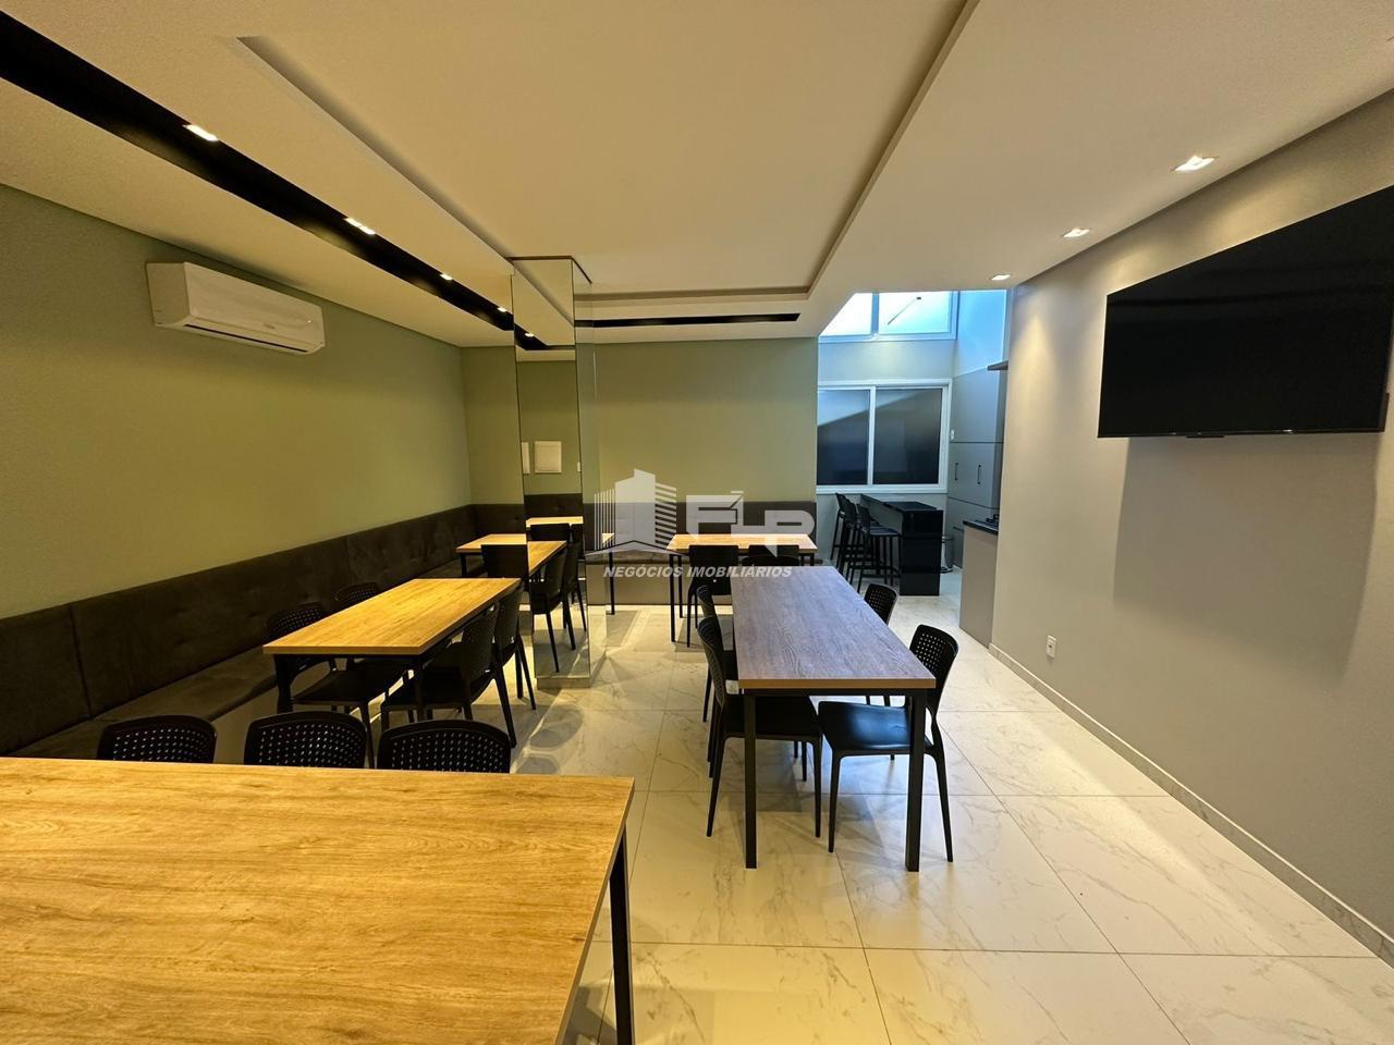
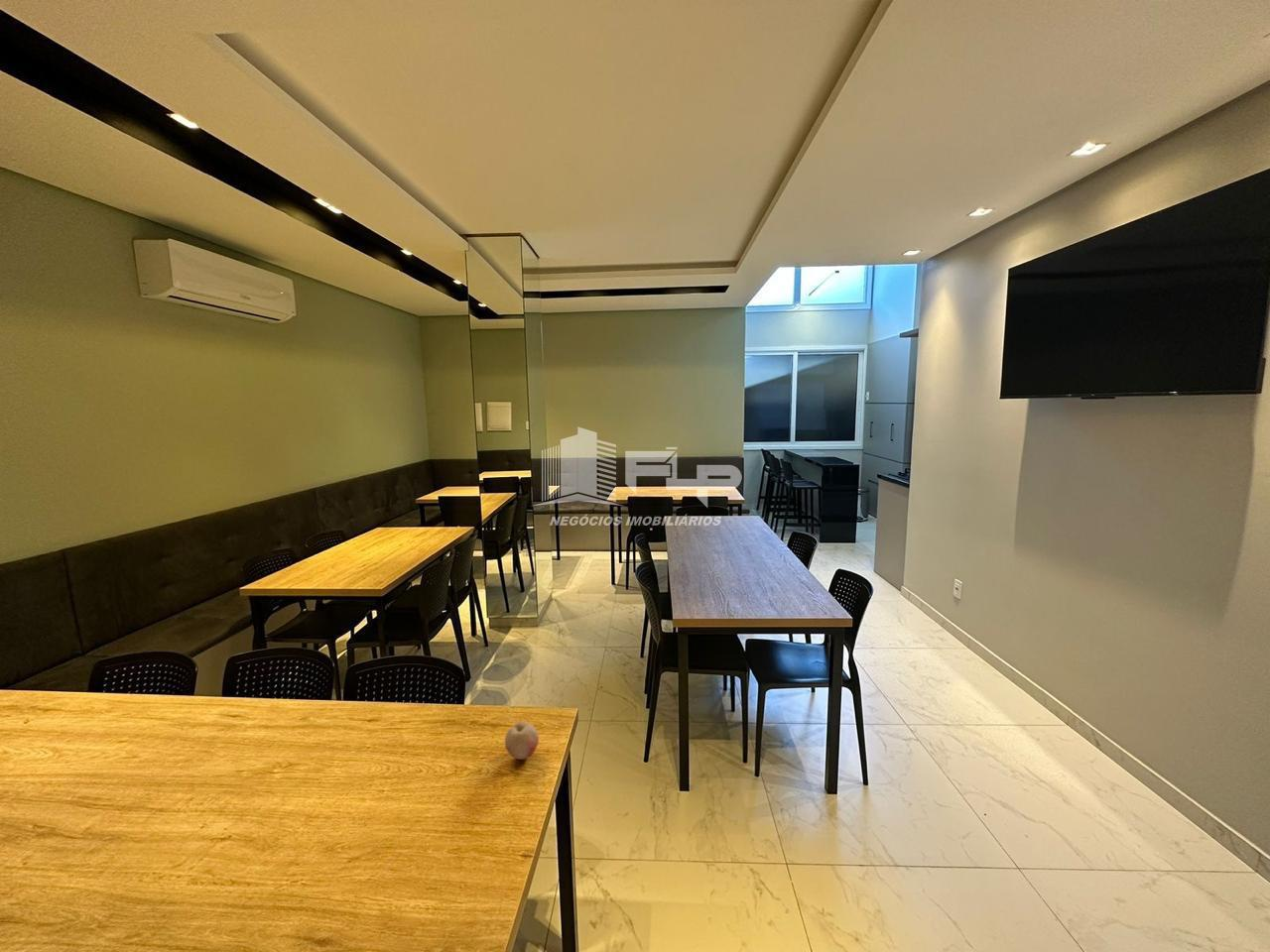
+ fruit [504,720,540,761]
